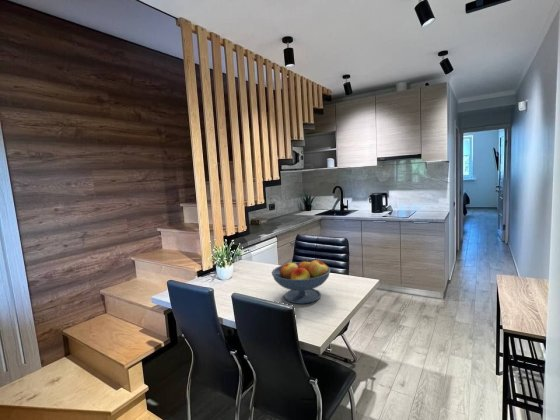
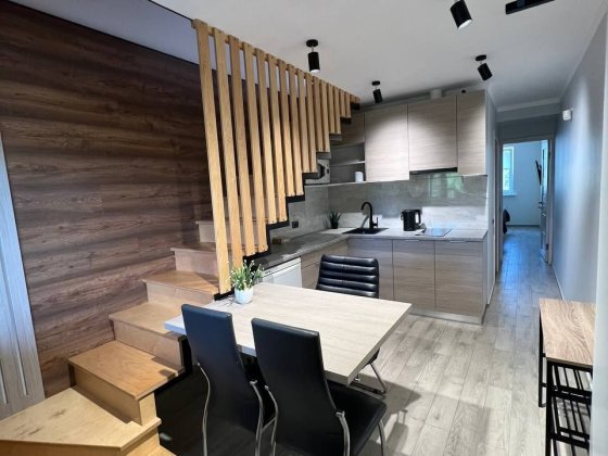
- fruit bowl [271,259,331,305]
